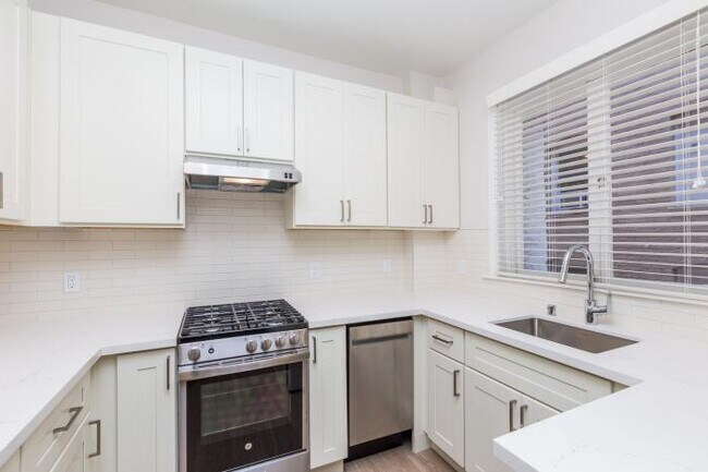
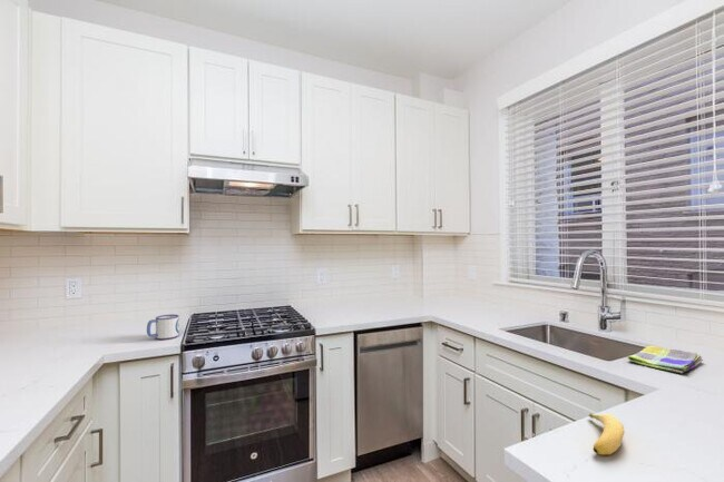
+ mug [146,313,180,341]
+ banana [588,413,626,456]
+ dish towel [627,345,704,374]
